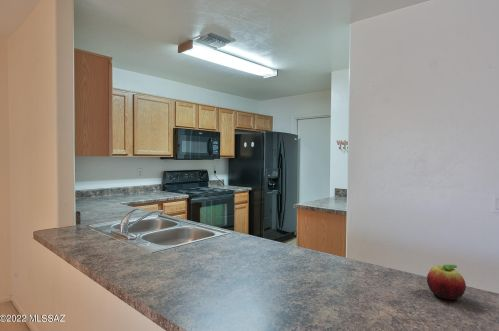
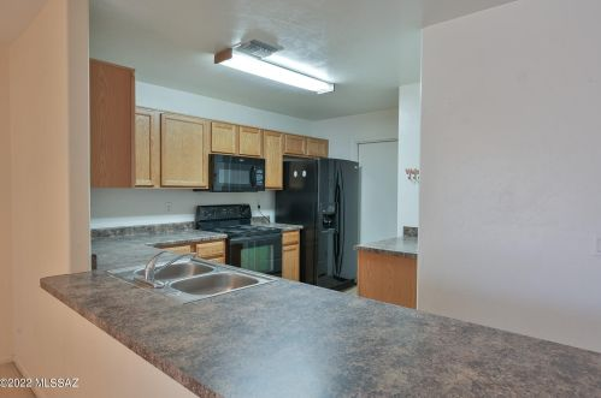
- fruit [426,263,467,301]
